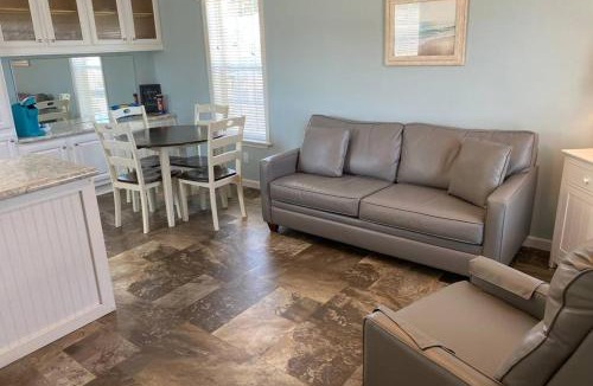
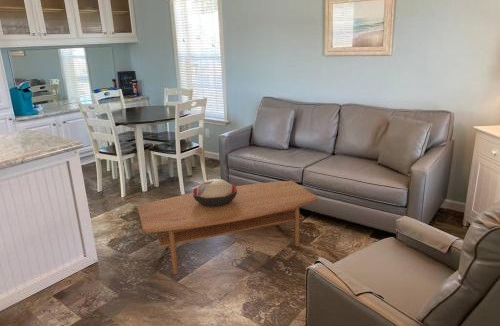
+ decorative bowl [192,178,237,208]
+ coffee table [137,180,320,275]
